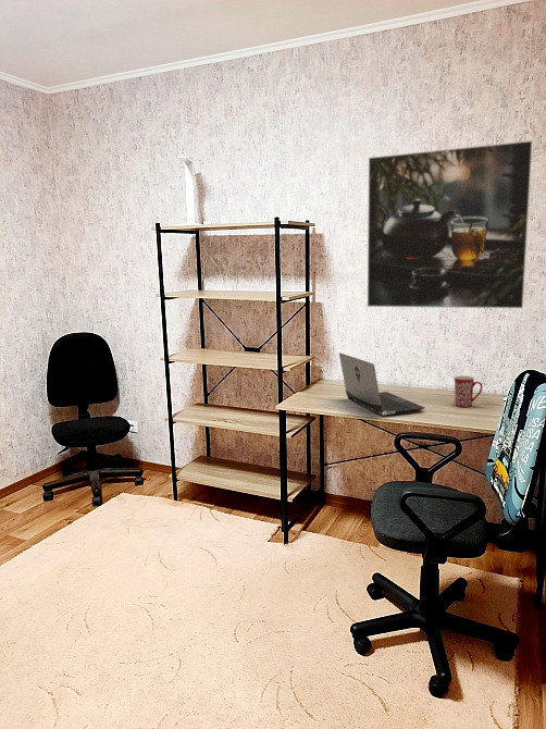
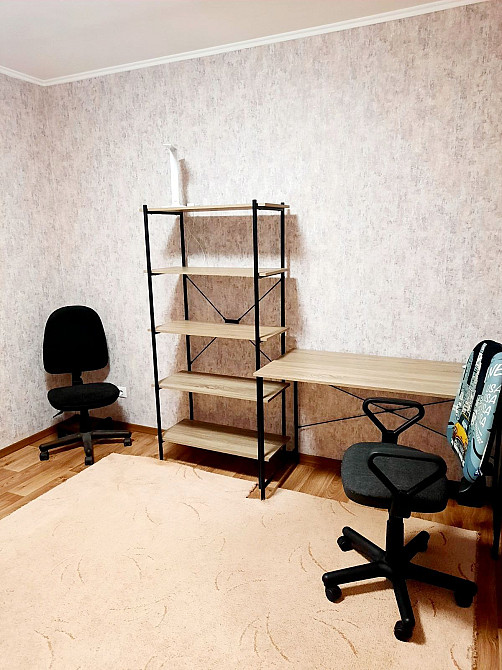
- mug [454,374,483,408]
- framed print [367,139,534,309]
- laptop computer [338,353,426,416]
